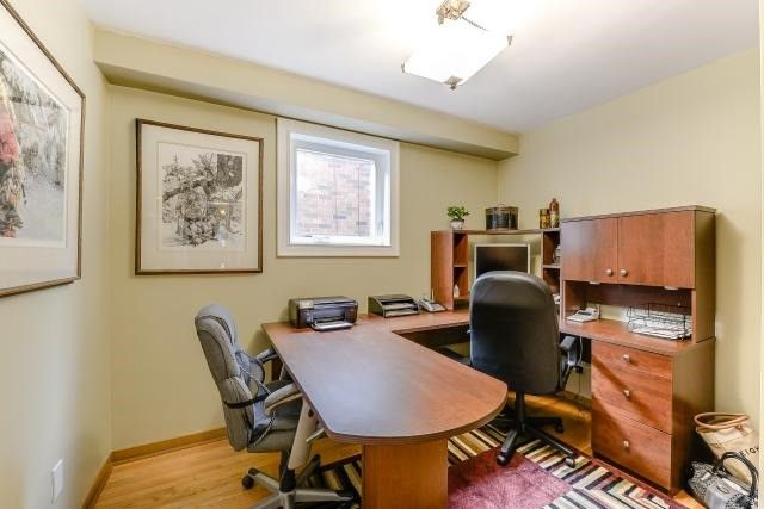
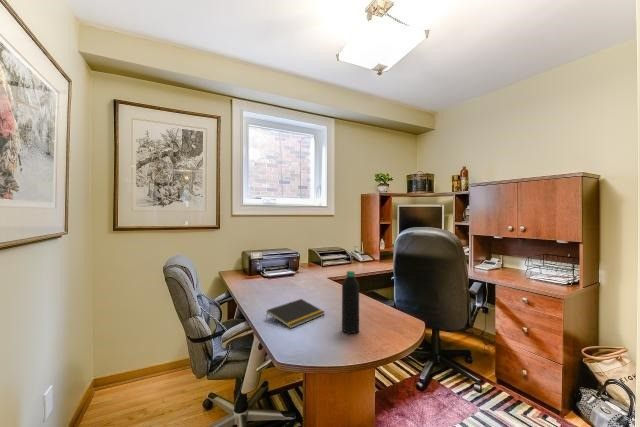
+ notepad [265,298,326,329]
+ water bottle [341,270,360,335]
